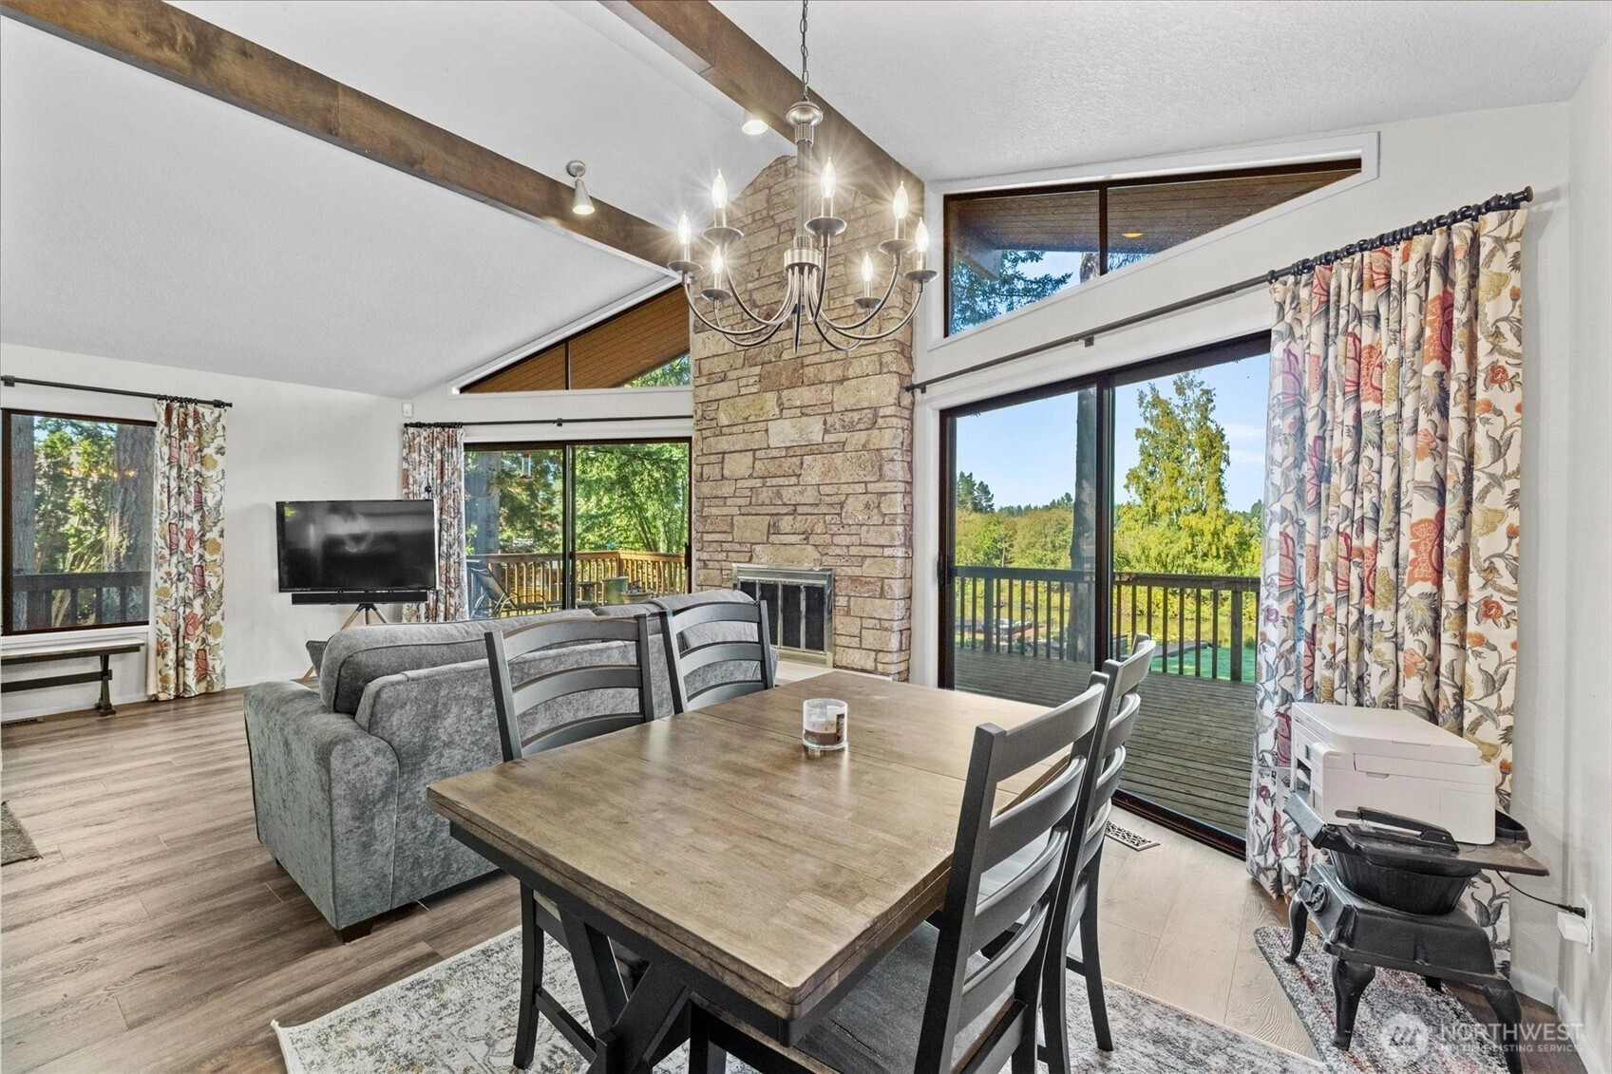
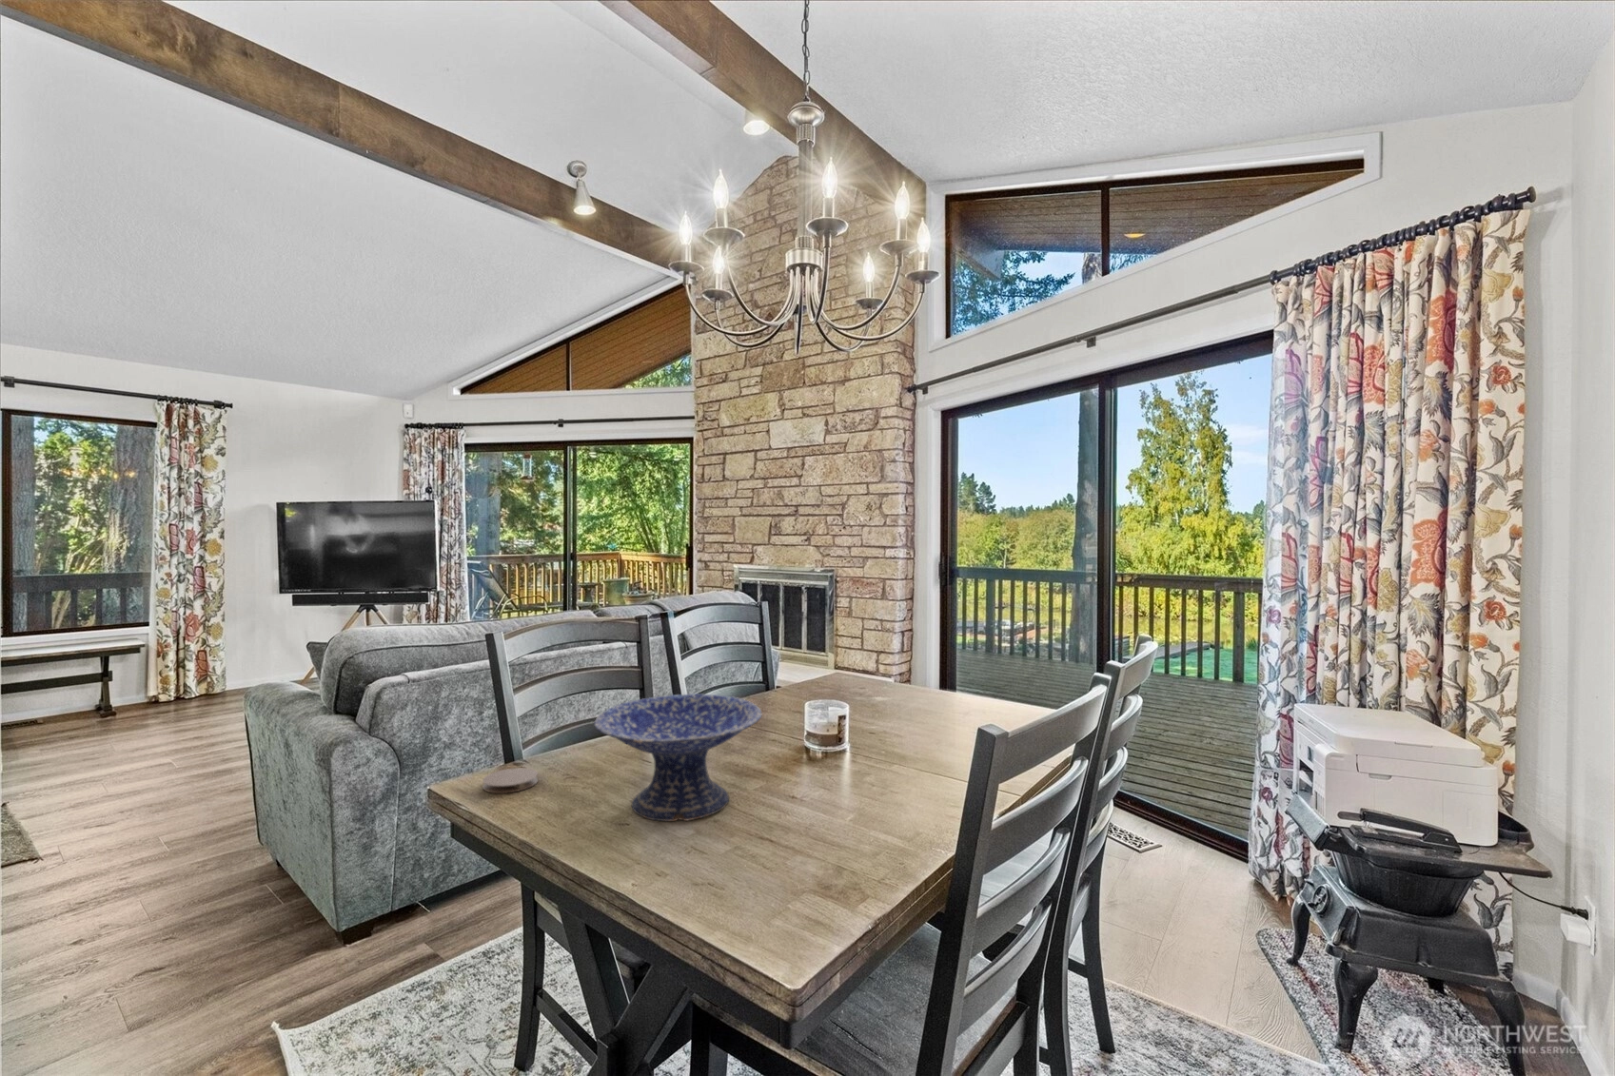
+ coaster [481,767,539,795]
+ decorative bowl [593,694,764,821]
